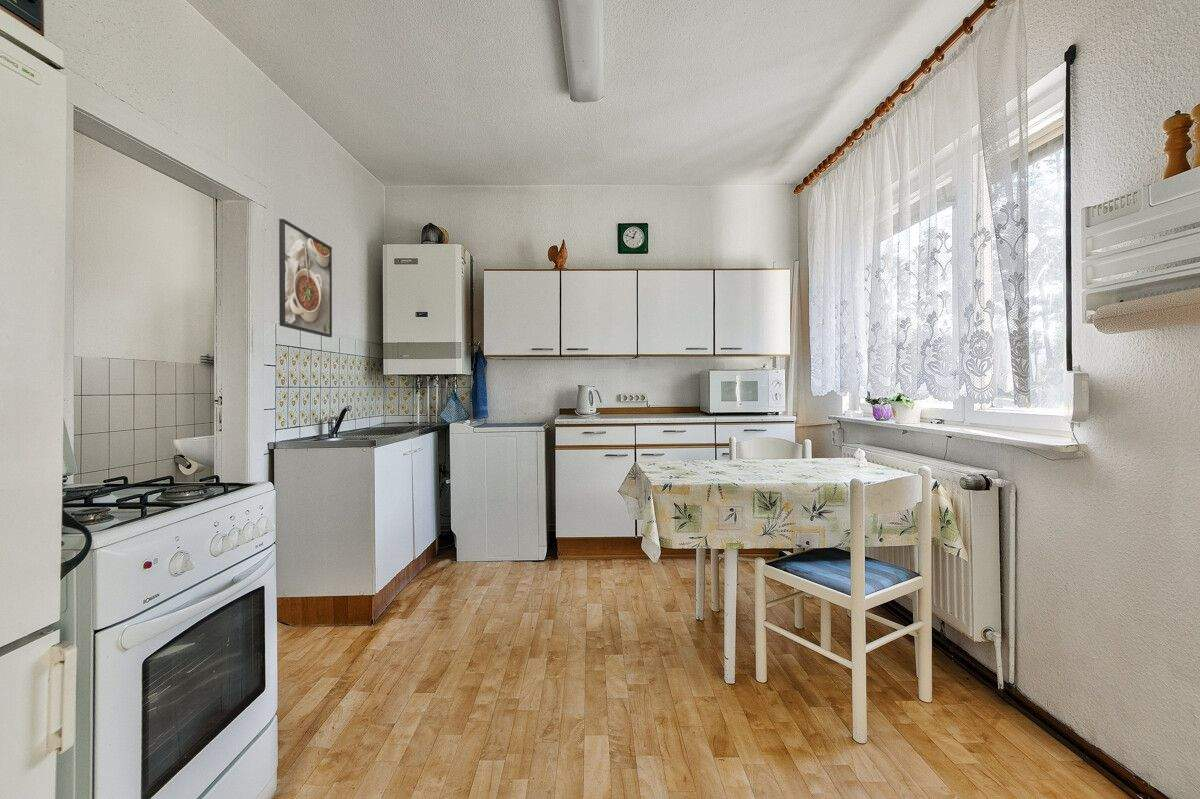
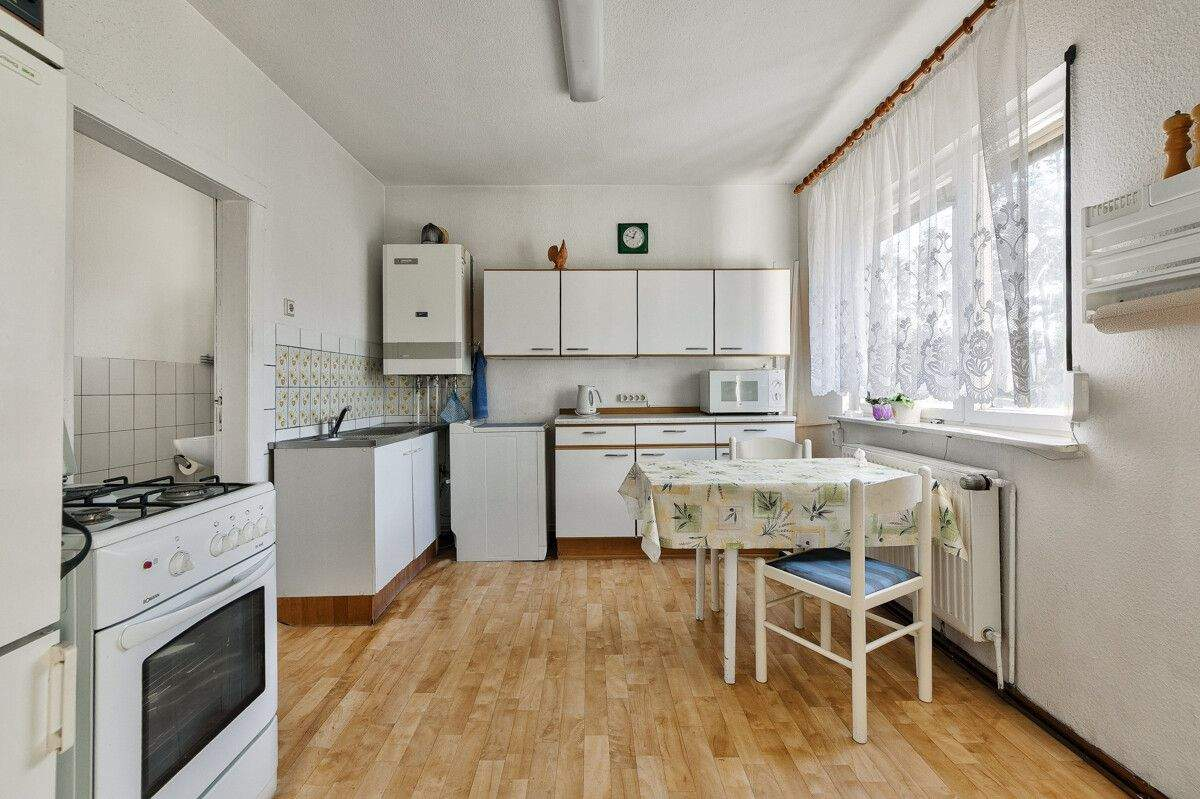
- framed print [278,218,333,338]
